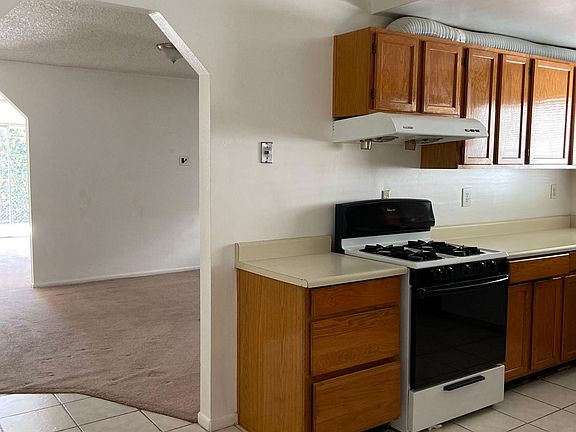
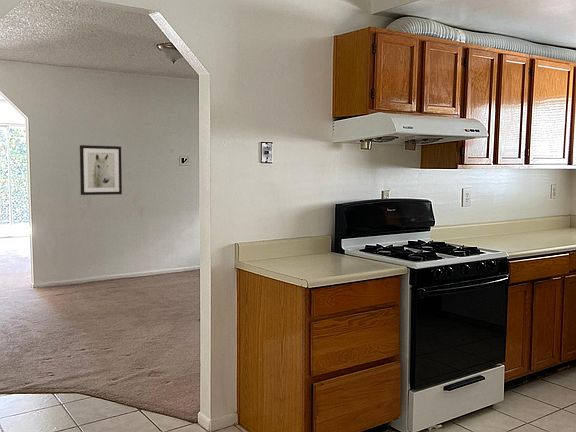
+ wall art [79,144,123,196]
